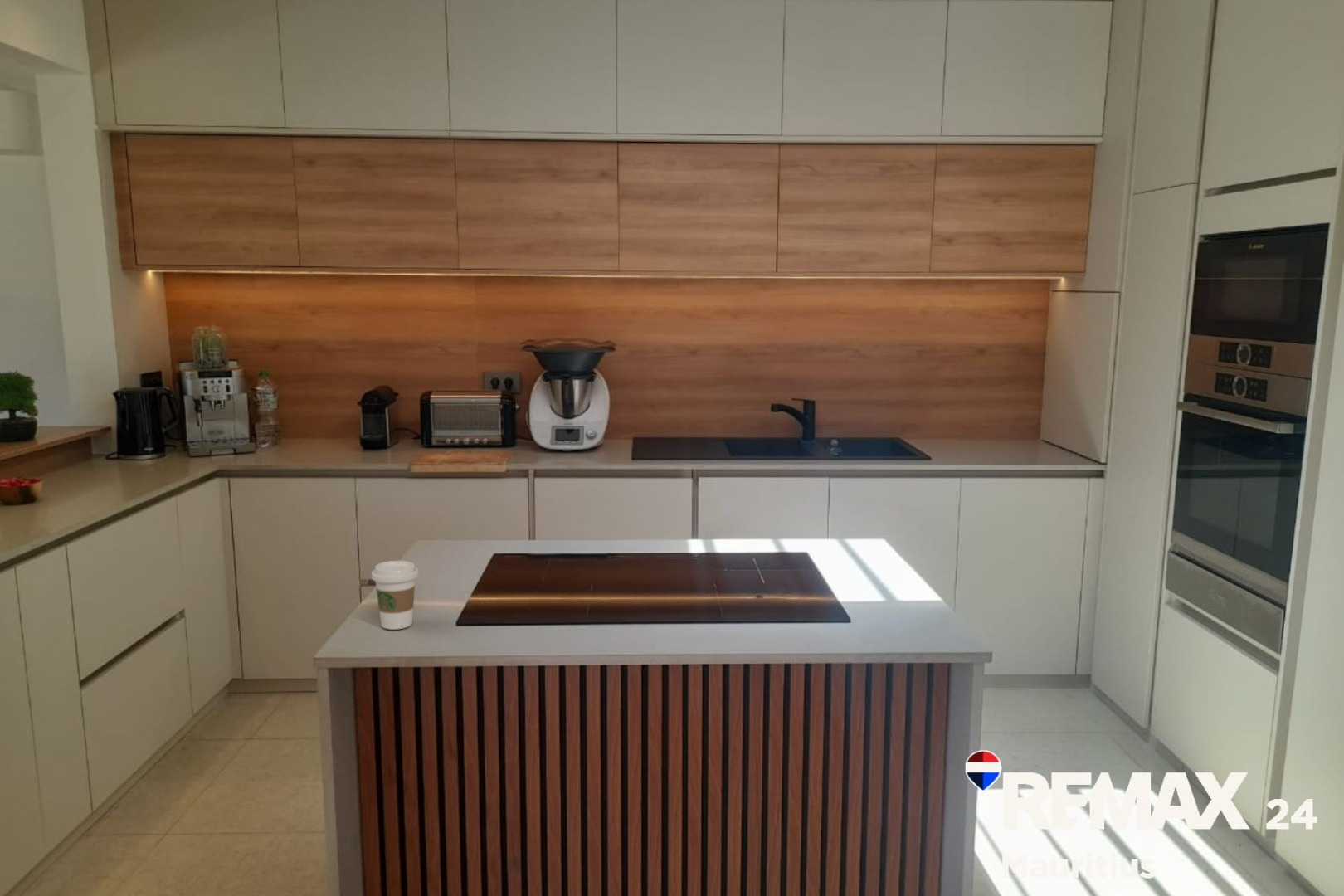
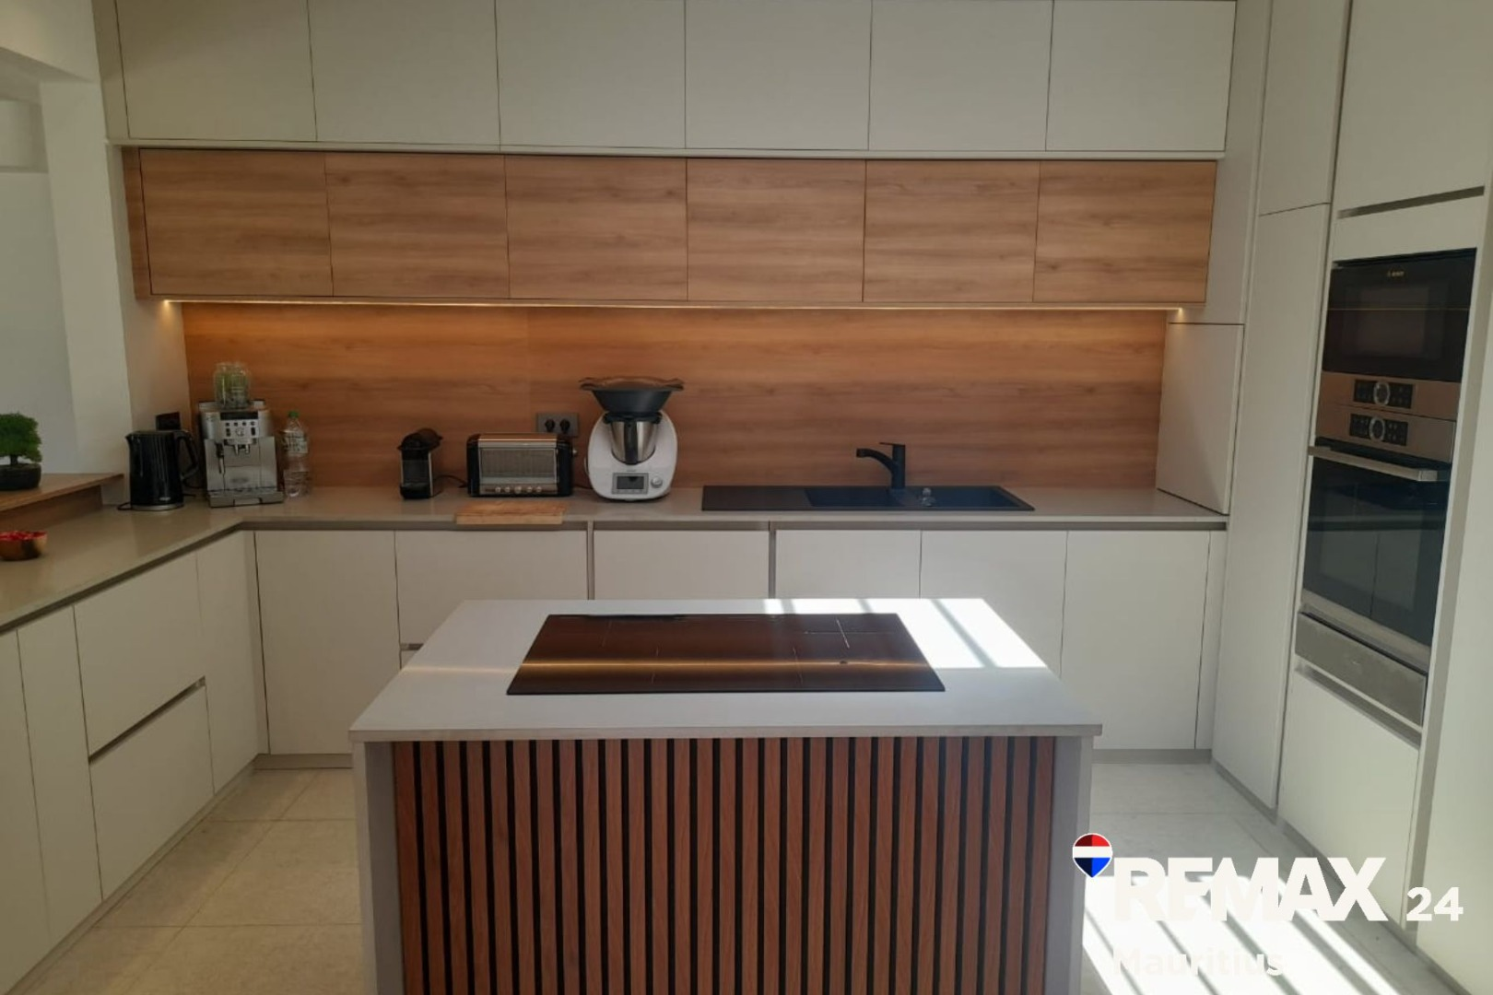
- coffee cup [371,560,420,631]
